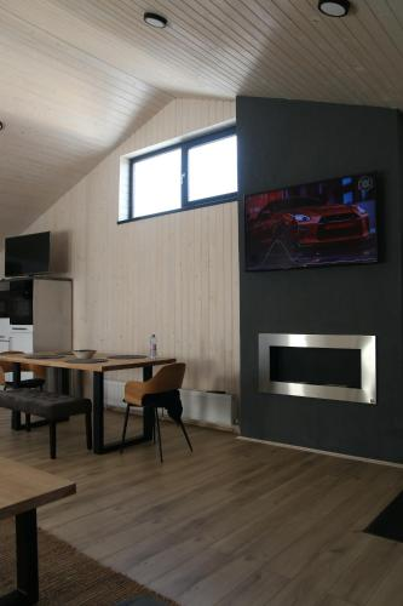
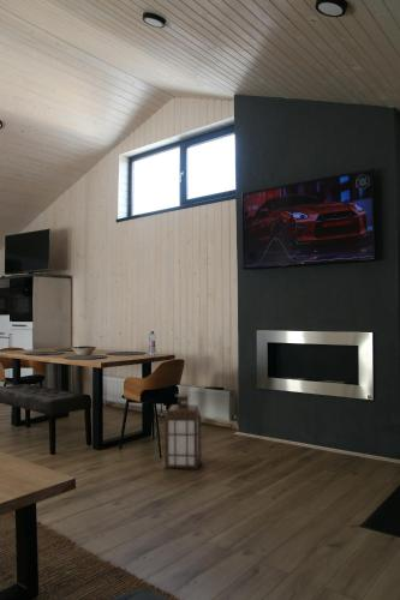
+ lantern [162,391,203,470]
